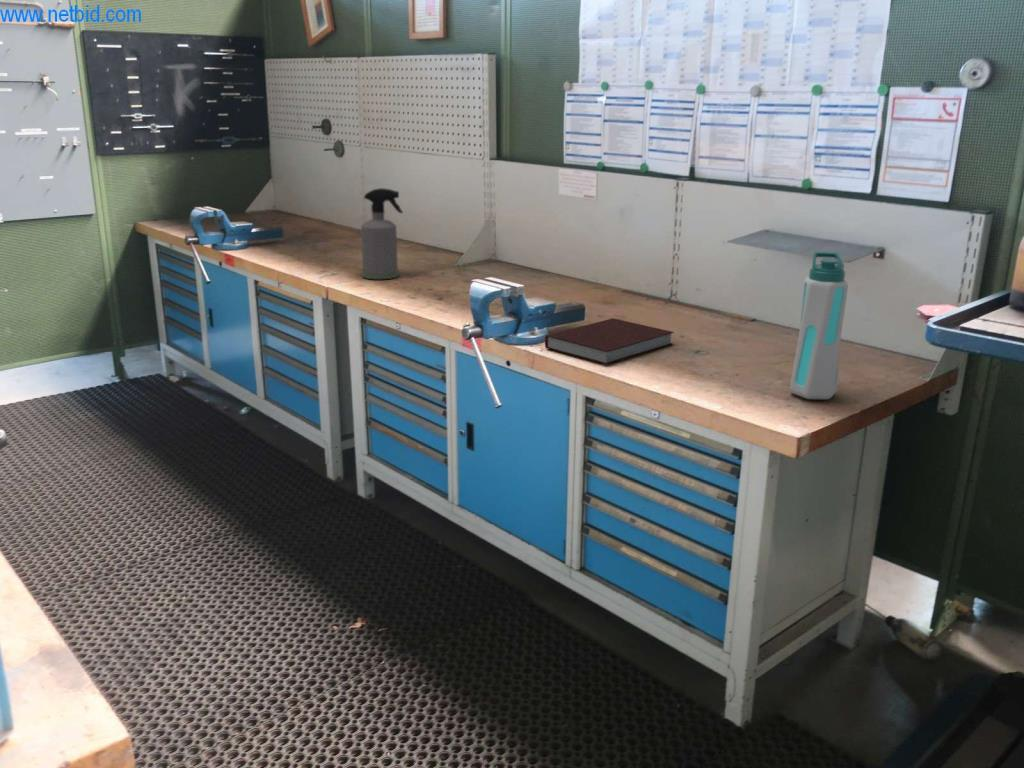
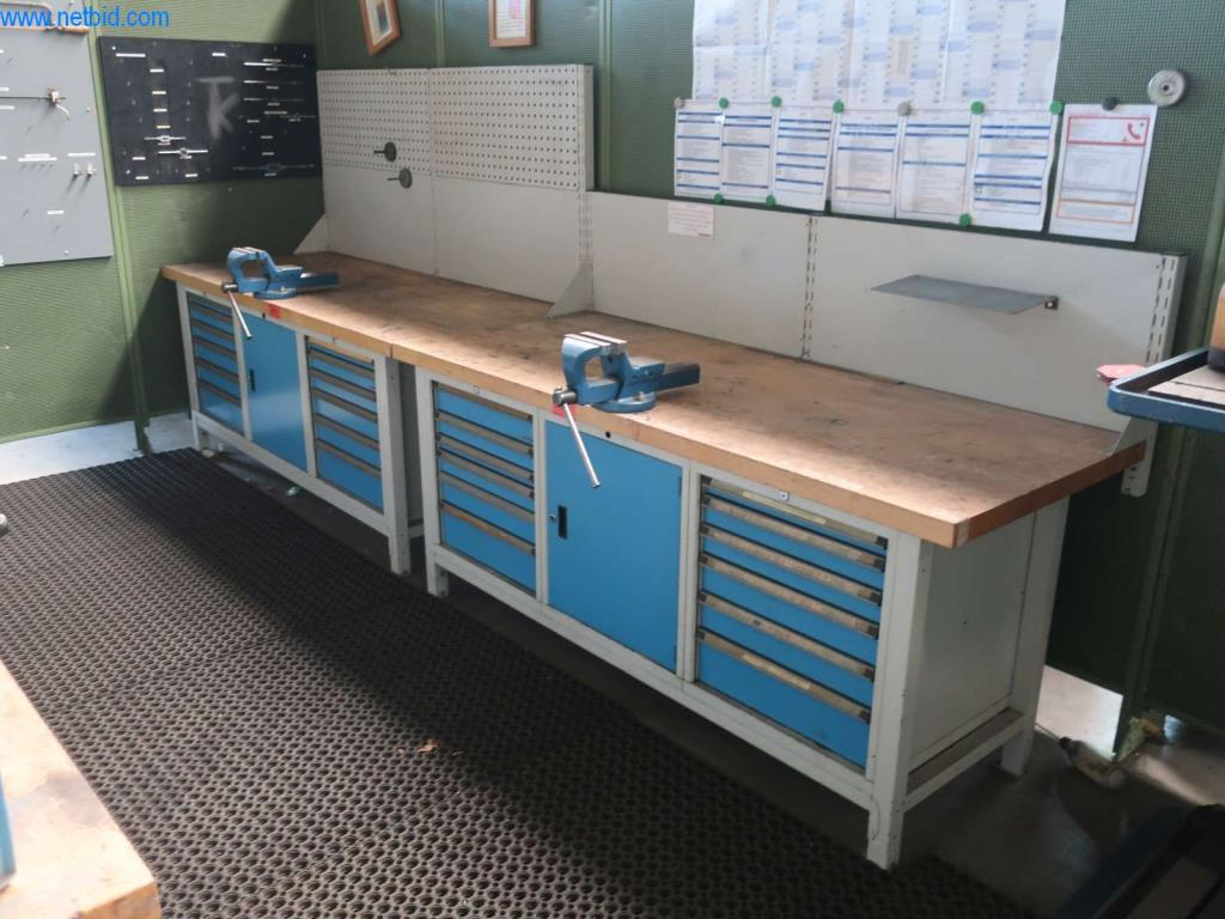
- spray bottle [360,187,404,280]
- notebook [544,318,675,365]
- water bottle [789,251,849,401]
